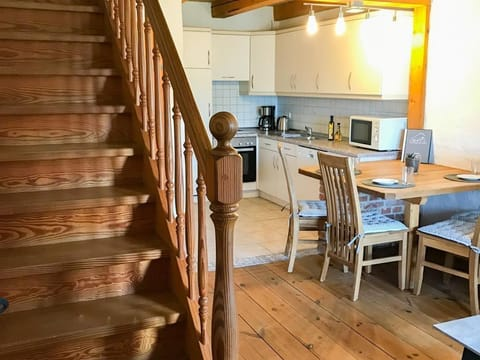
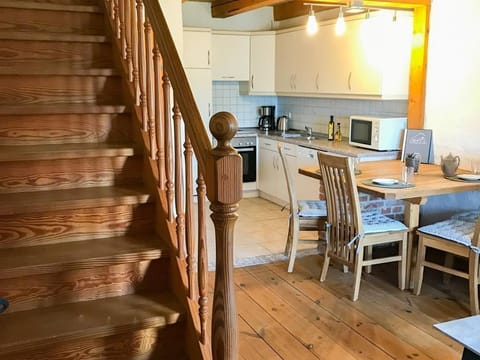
+ teapot [439,152,461,177]
